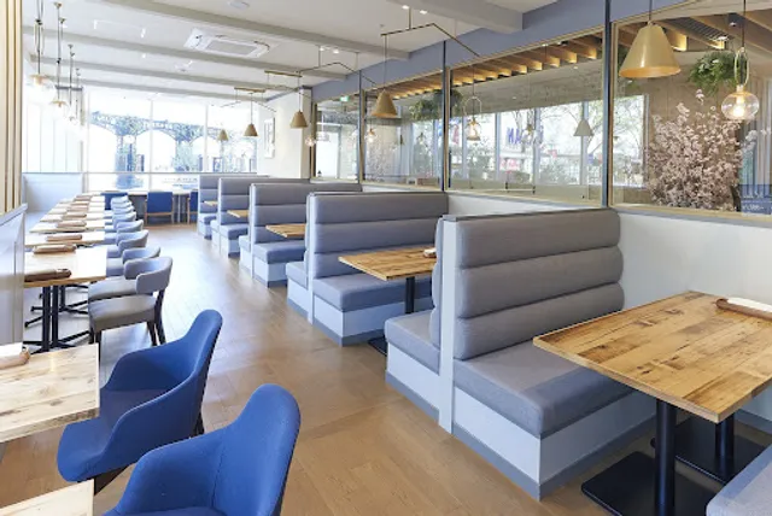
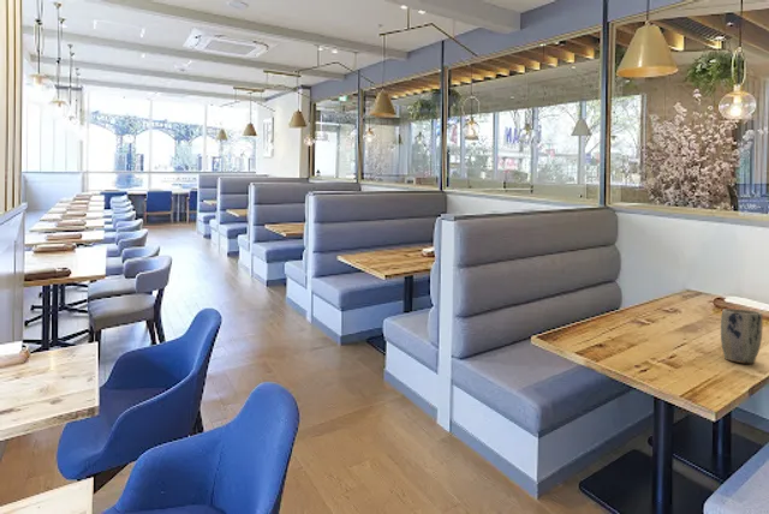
+ plant pot [720,307,764,364]
